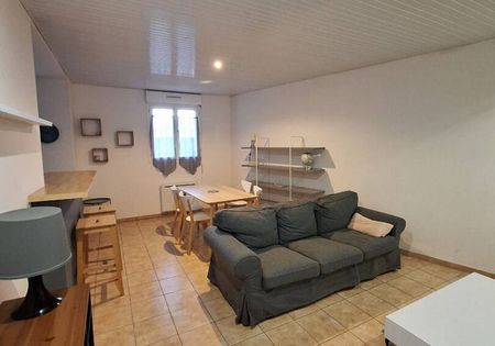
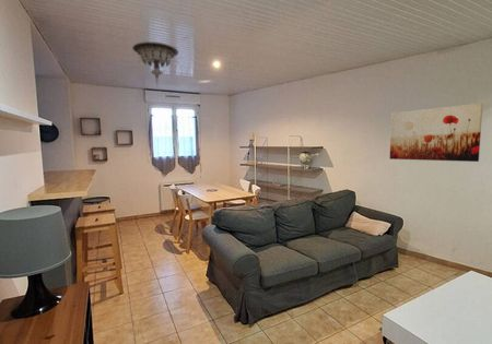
+ ceiling light fixture [131,40,180,85]
+ wall art [388,103,483,163]
